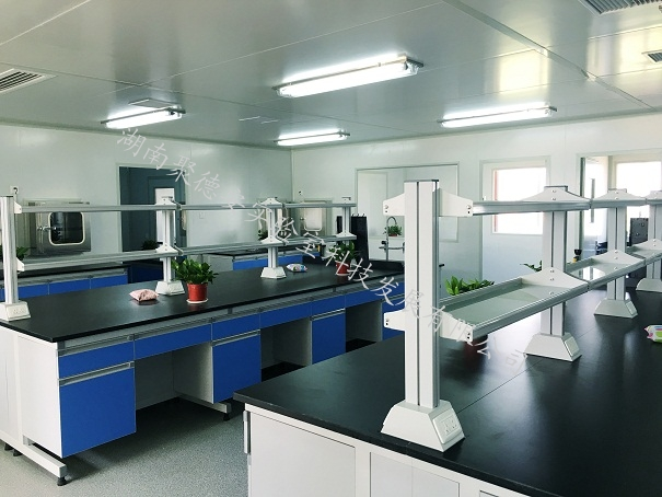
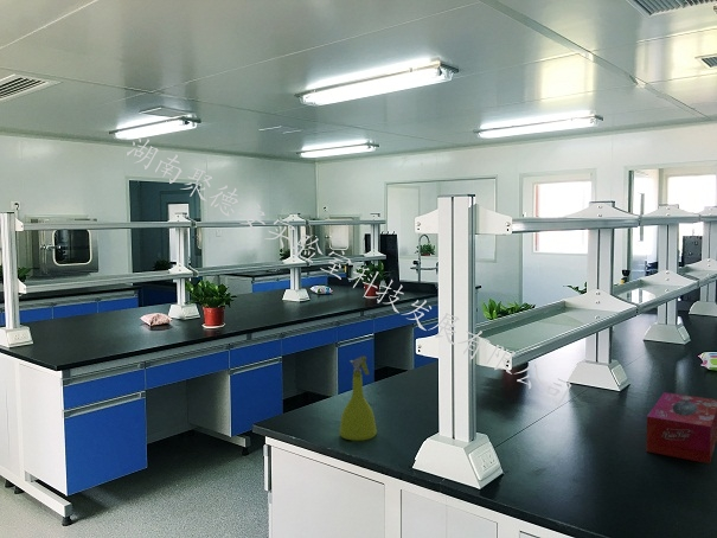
+ tissue box [645,391,717,465]
+ spray bottle [339,354,378,442]
